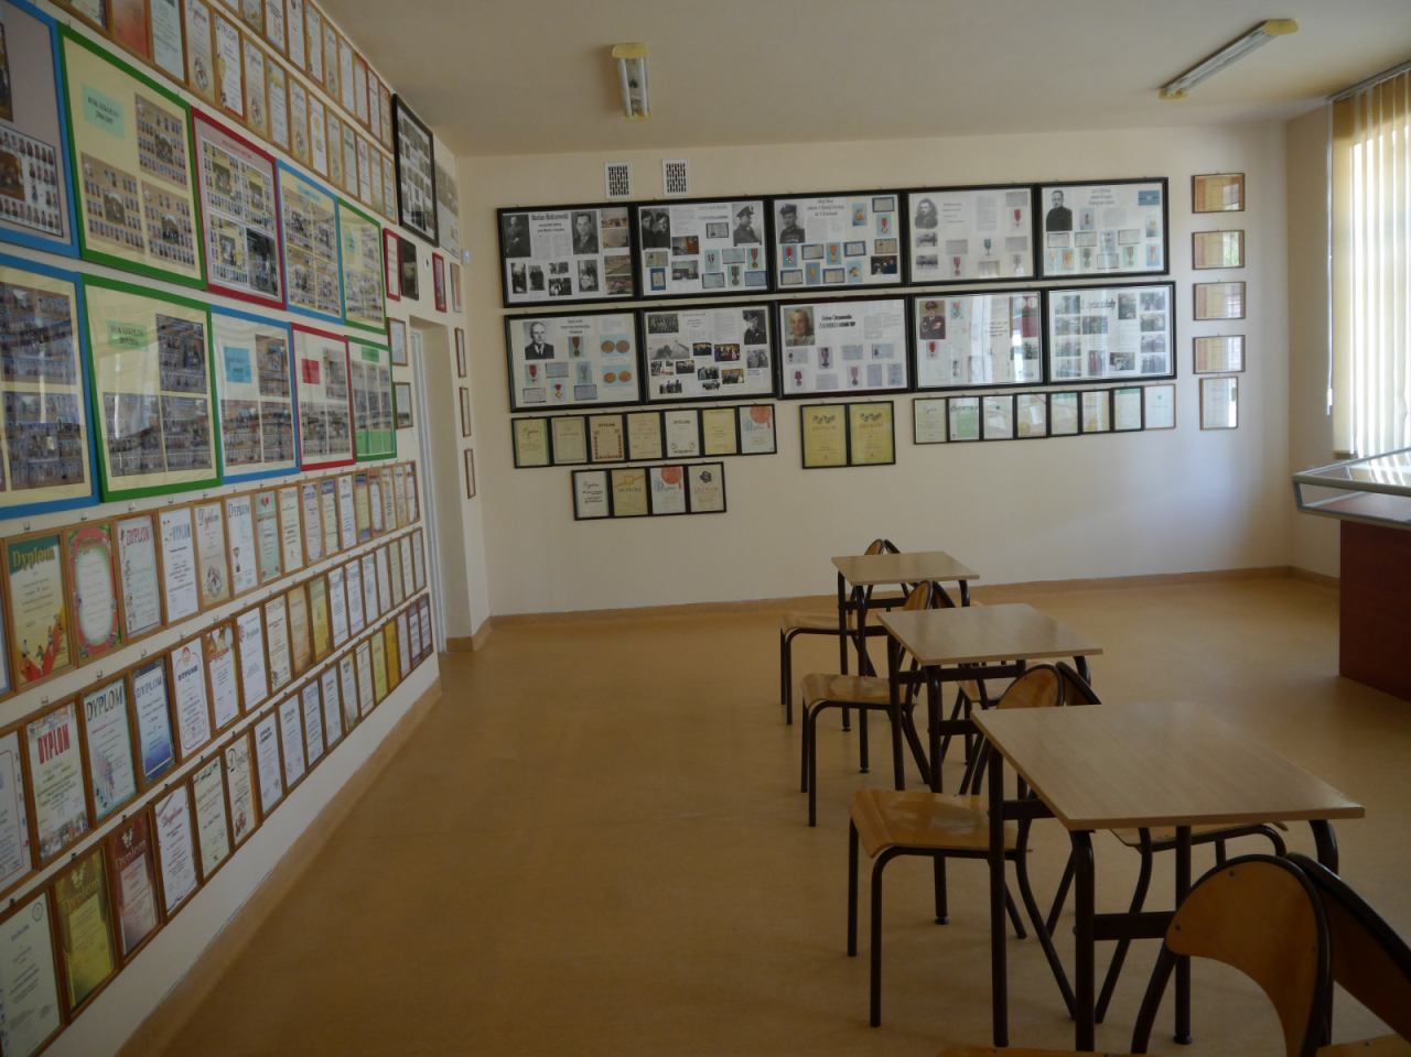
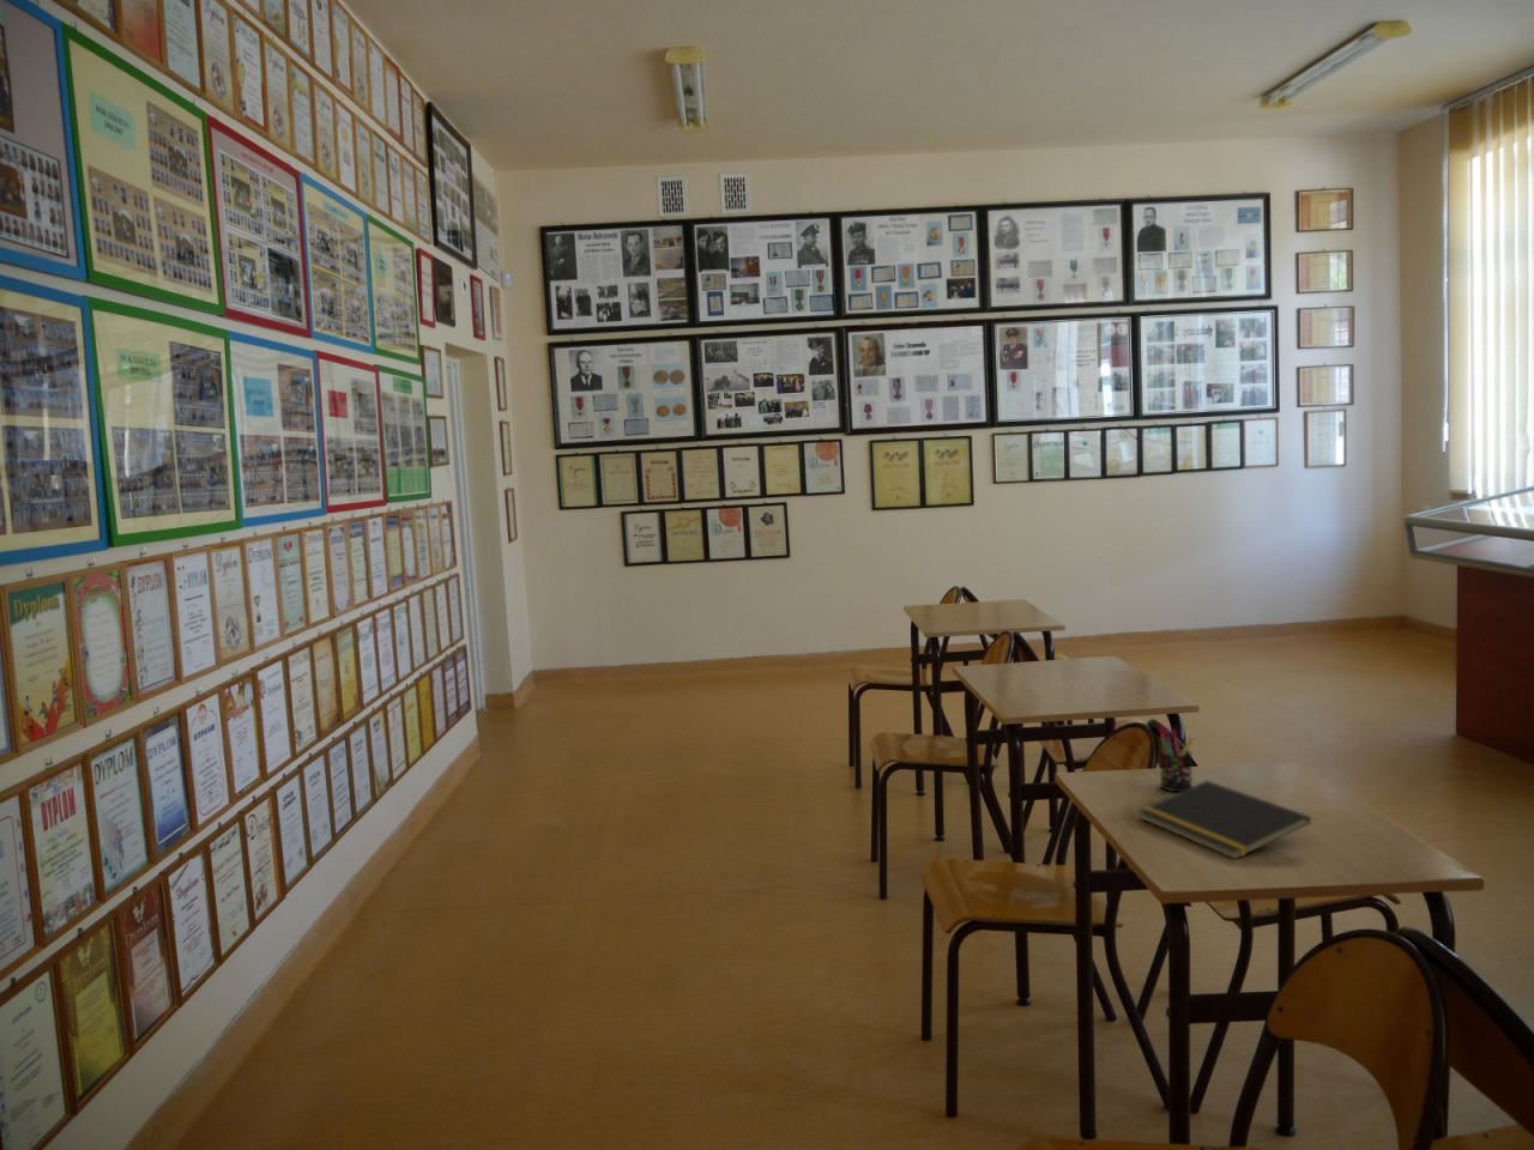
+ pen holder [1157,722,1196,792]
+ notepad [1137,780,1312,860]
